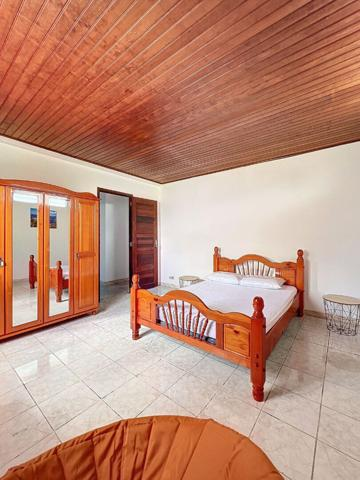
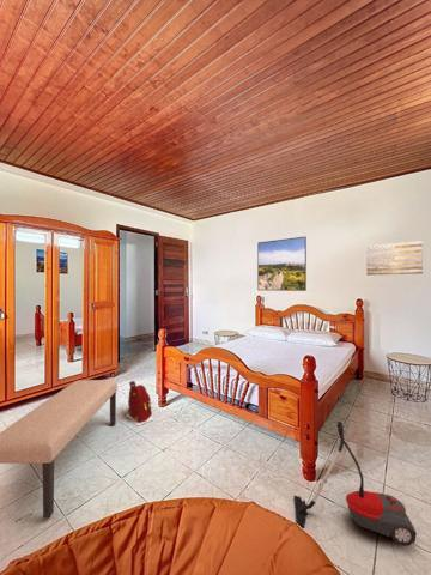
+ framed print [256,235,308,292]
+ wall art [365,240,424,276]
+ vacuum cleaner [293,420,418,547]
+ backpack [125,380,154,426]
+ bench [0,379,119,519]
